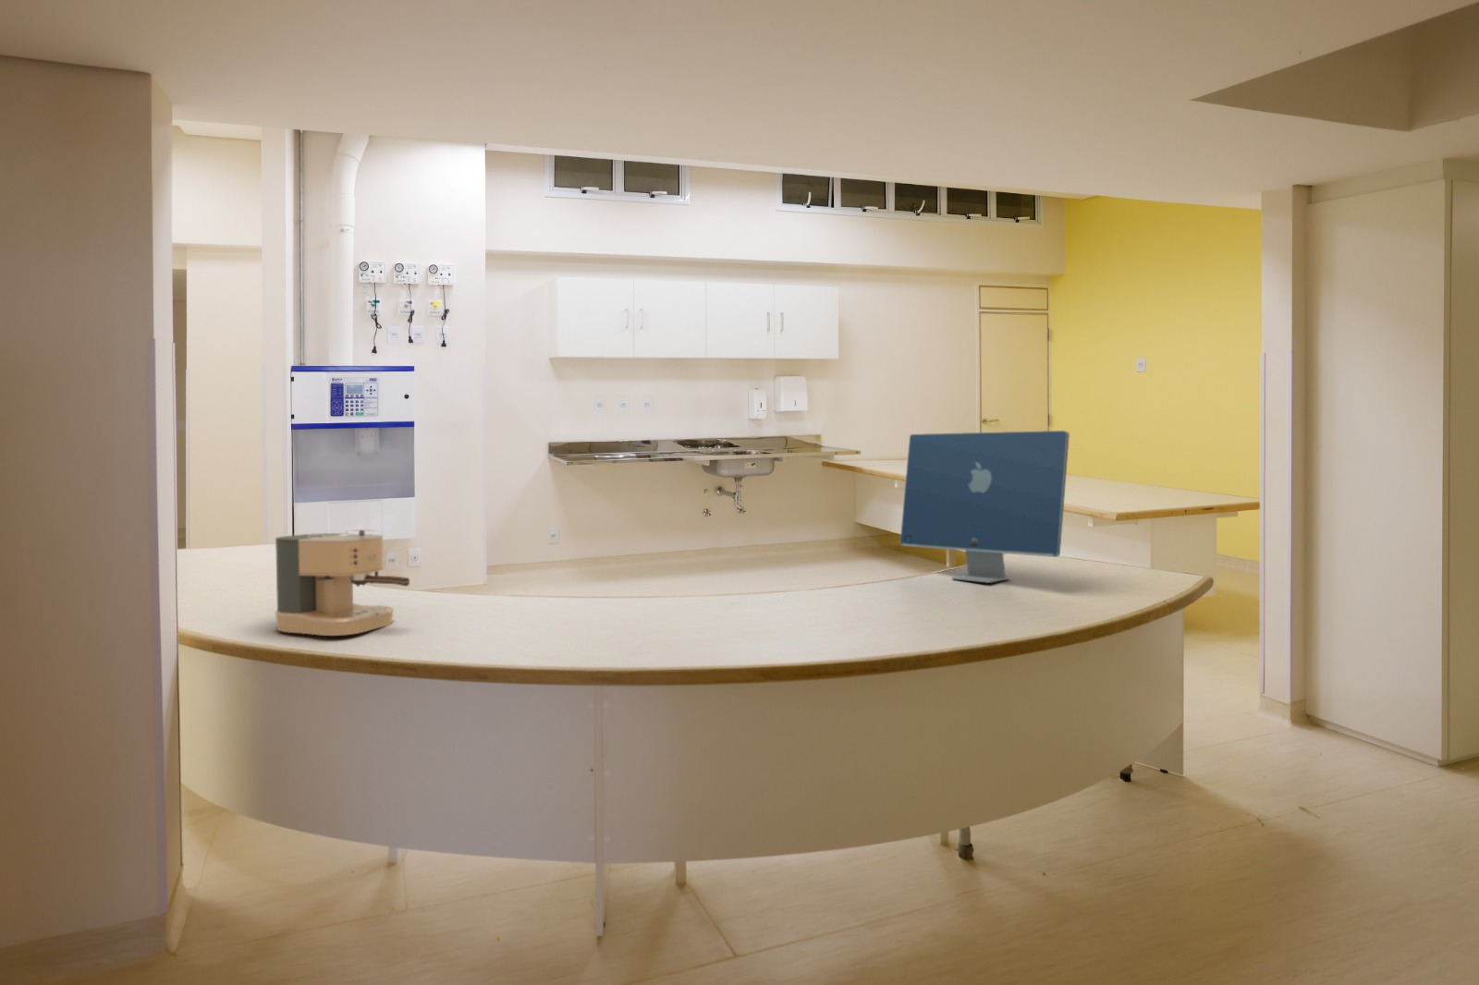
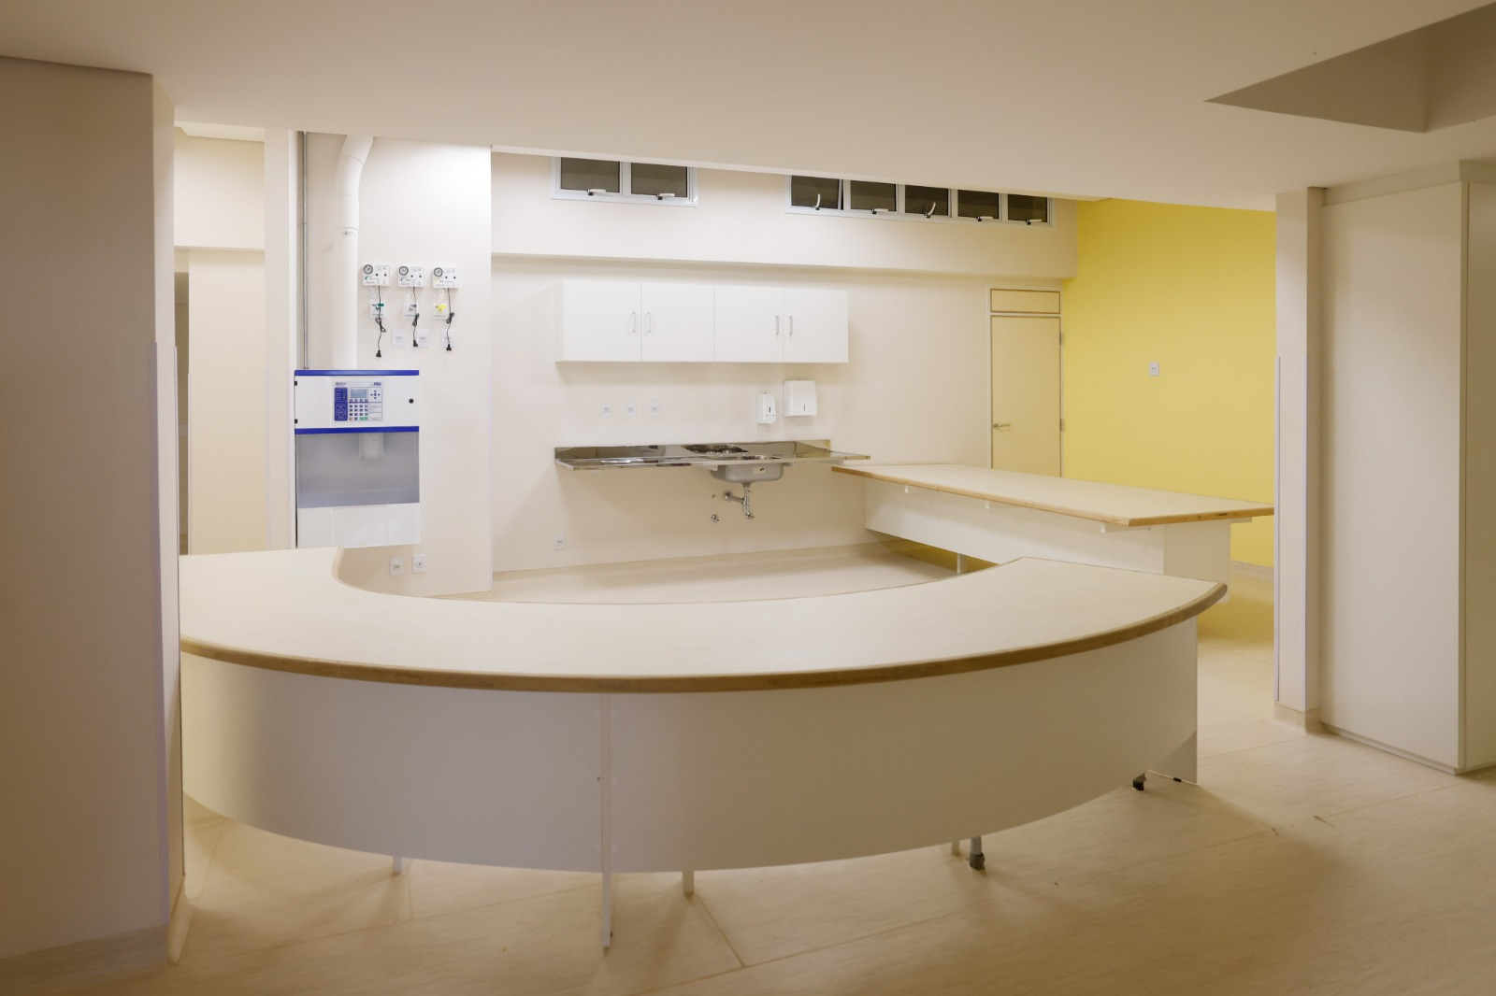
- coffee maker [274,529,410,637]
- computer monitor [899,430,1070,584]
